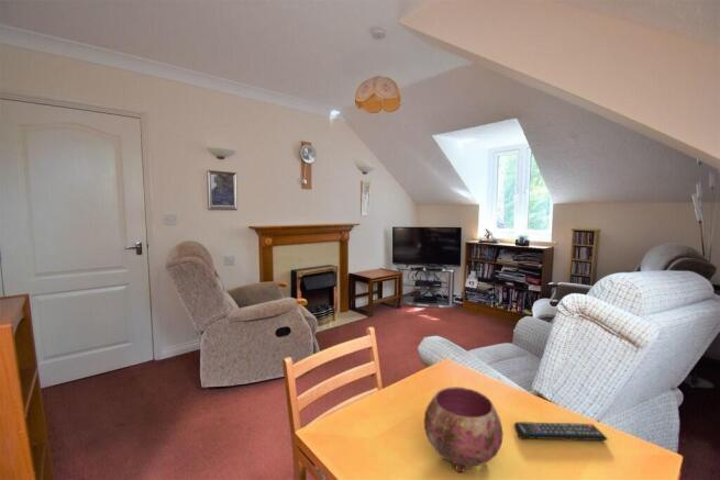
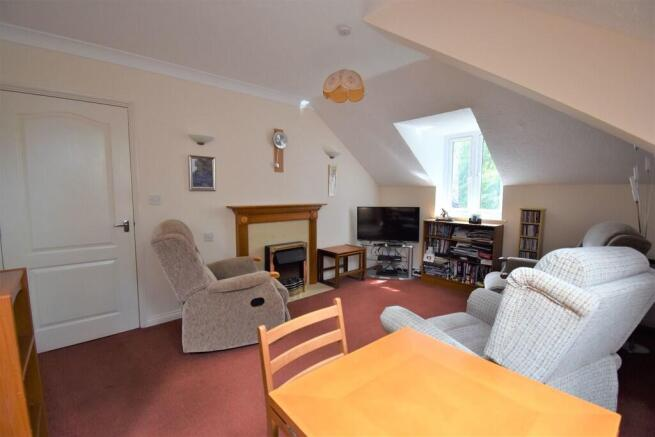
- bowl [423,386,505,473]
- remote control [513,421,609,442]
